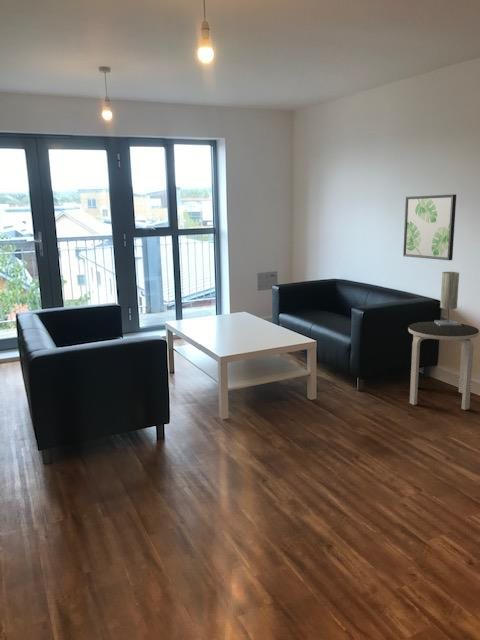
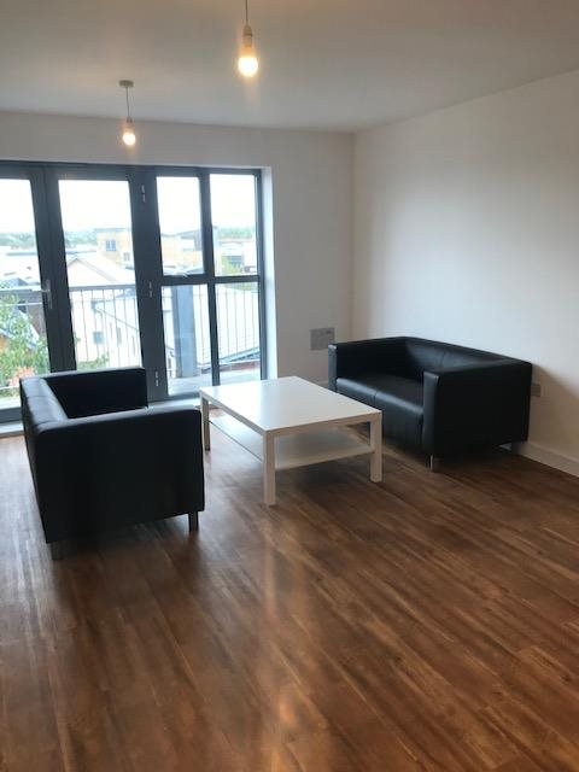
- wall art [402,193,457,261]
- table lamp [433,271,462,326]
- side table [407,321,480,411]
